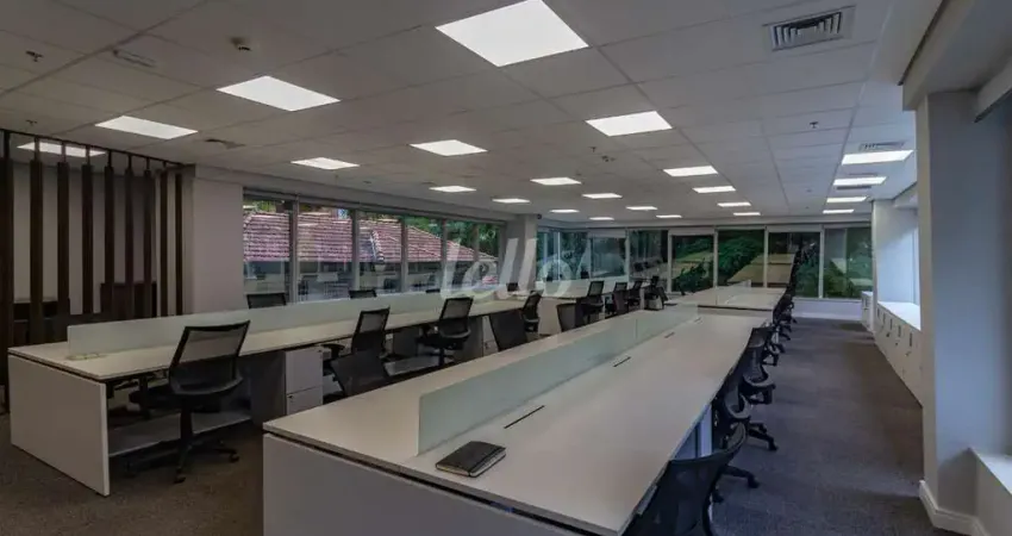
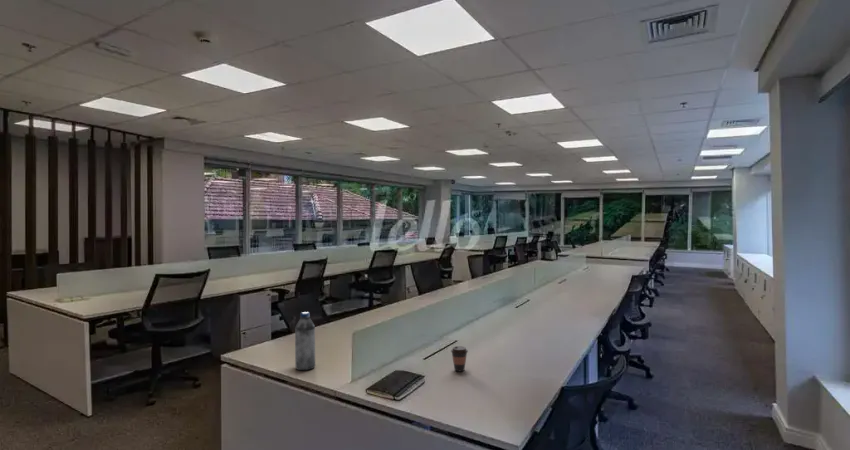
+ water bottle [294,311,316,371]
+ coffee cup [450,345,469,373]
